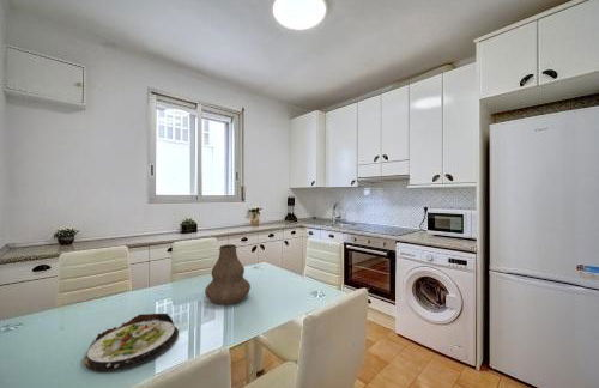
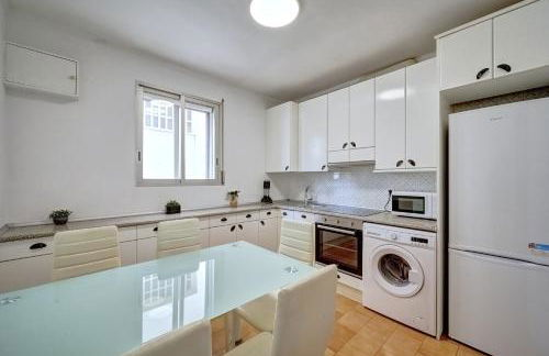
- salad plate [84,313,180,374]
- vase [204,243,252,307]
